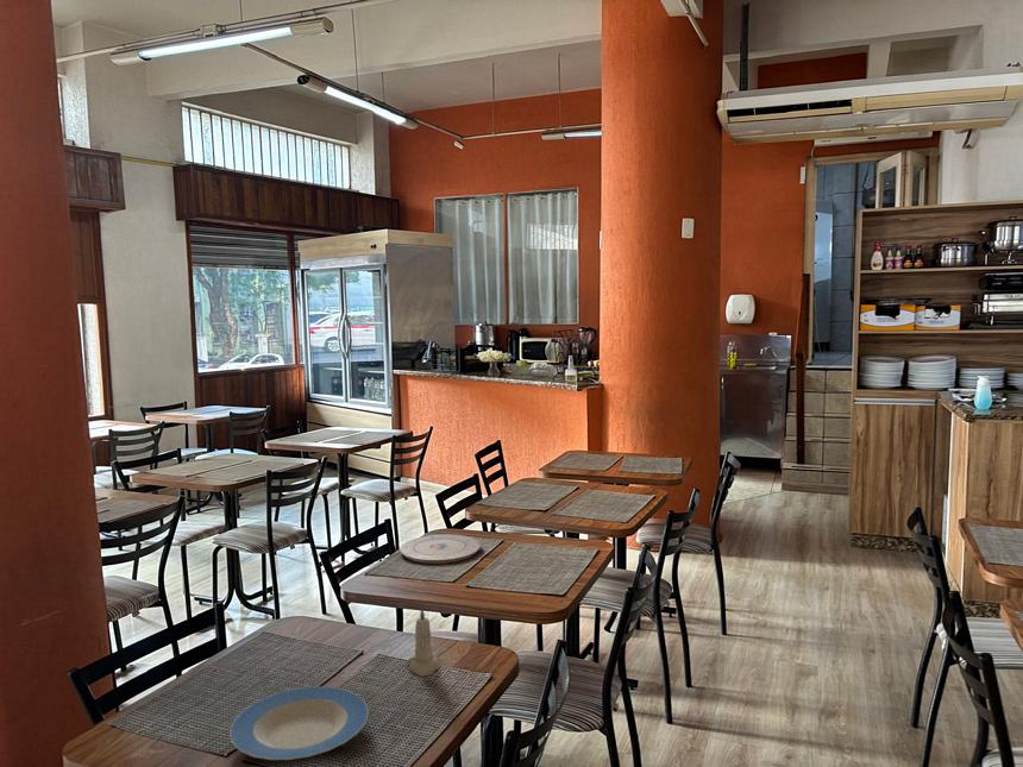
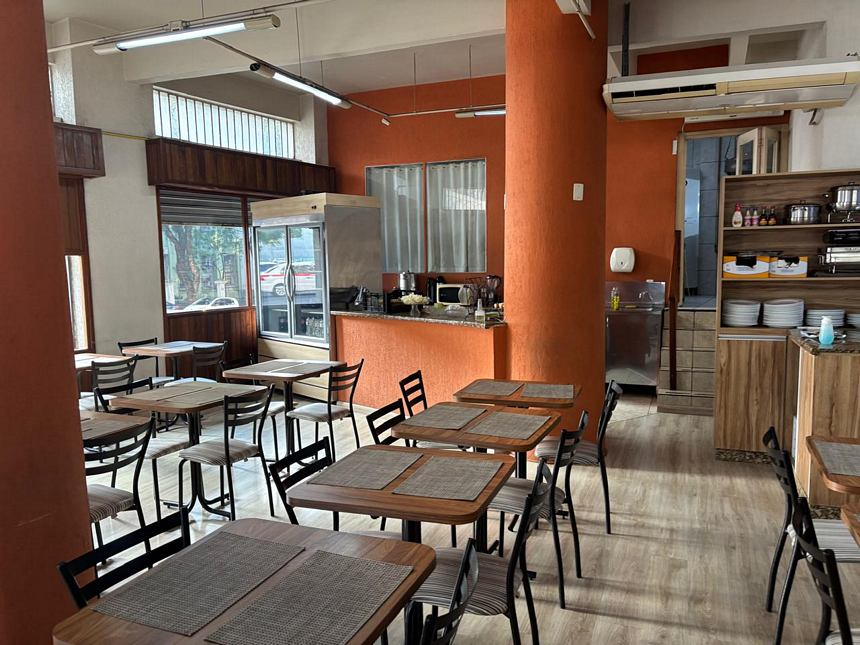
- plate [398,533,482,565]
- plate [228,685,370,761]
- candle [407,605,440,677]
